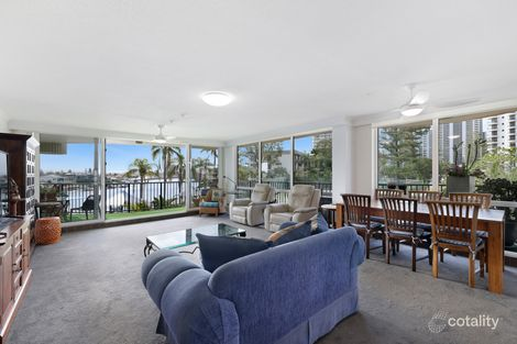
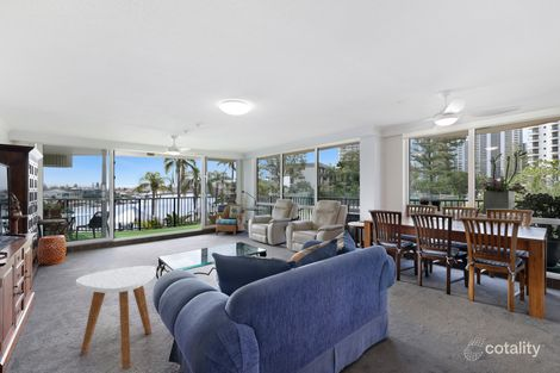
+ side table [75,265,157,371]
